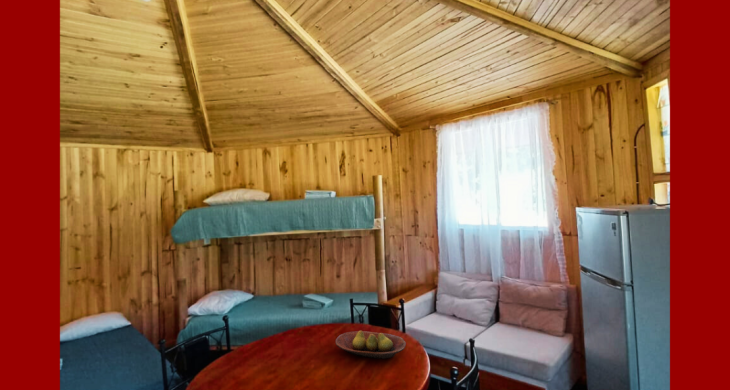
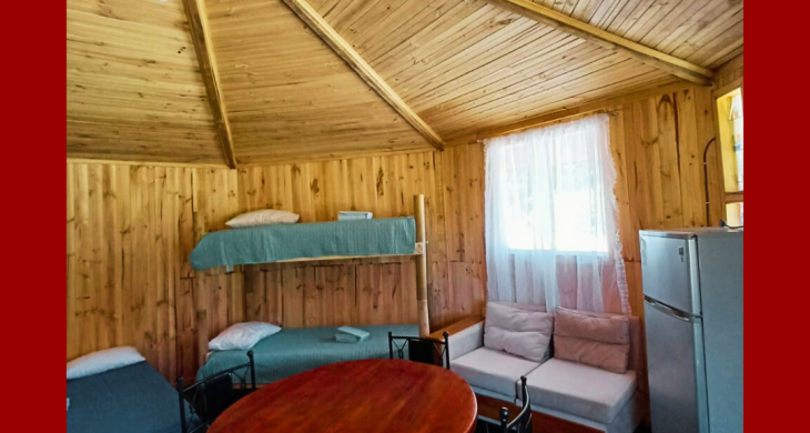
- fruit bowl [335,329,407,360]
